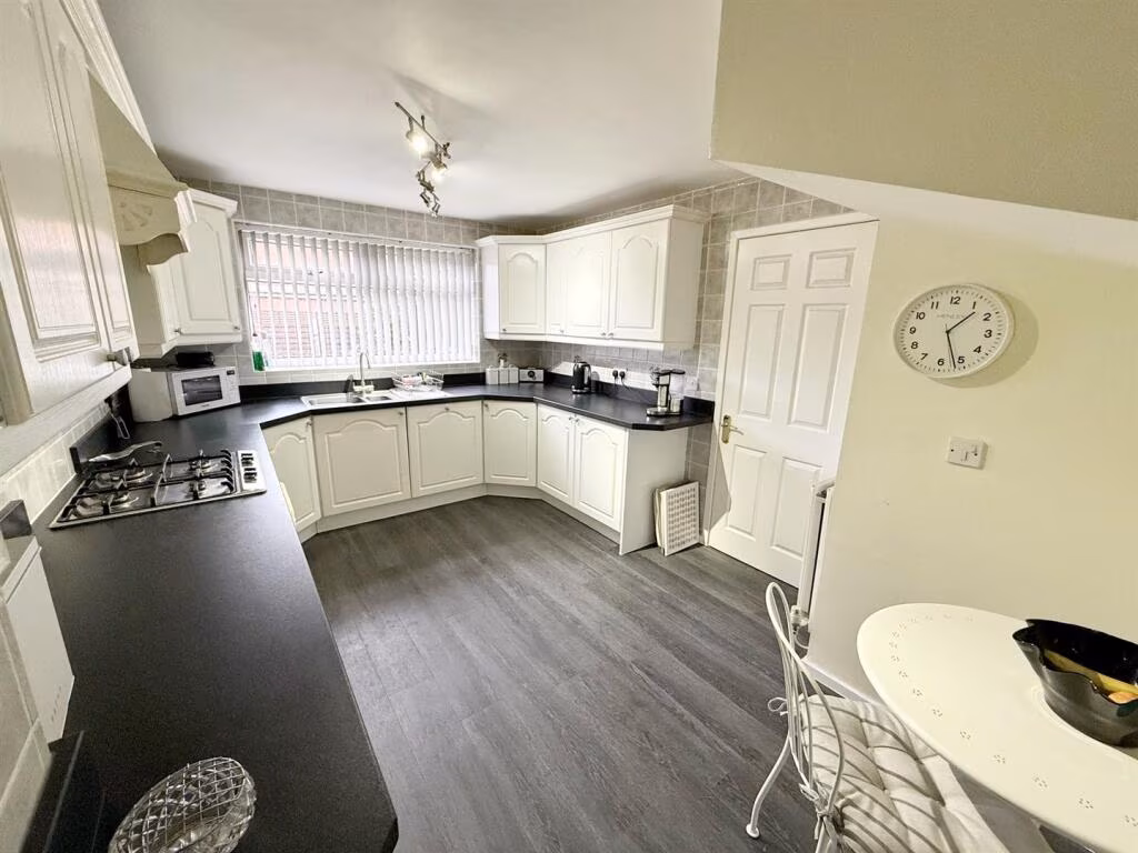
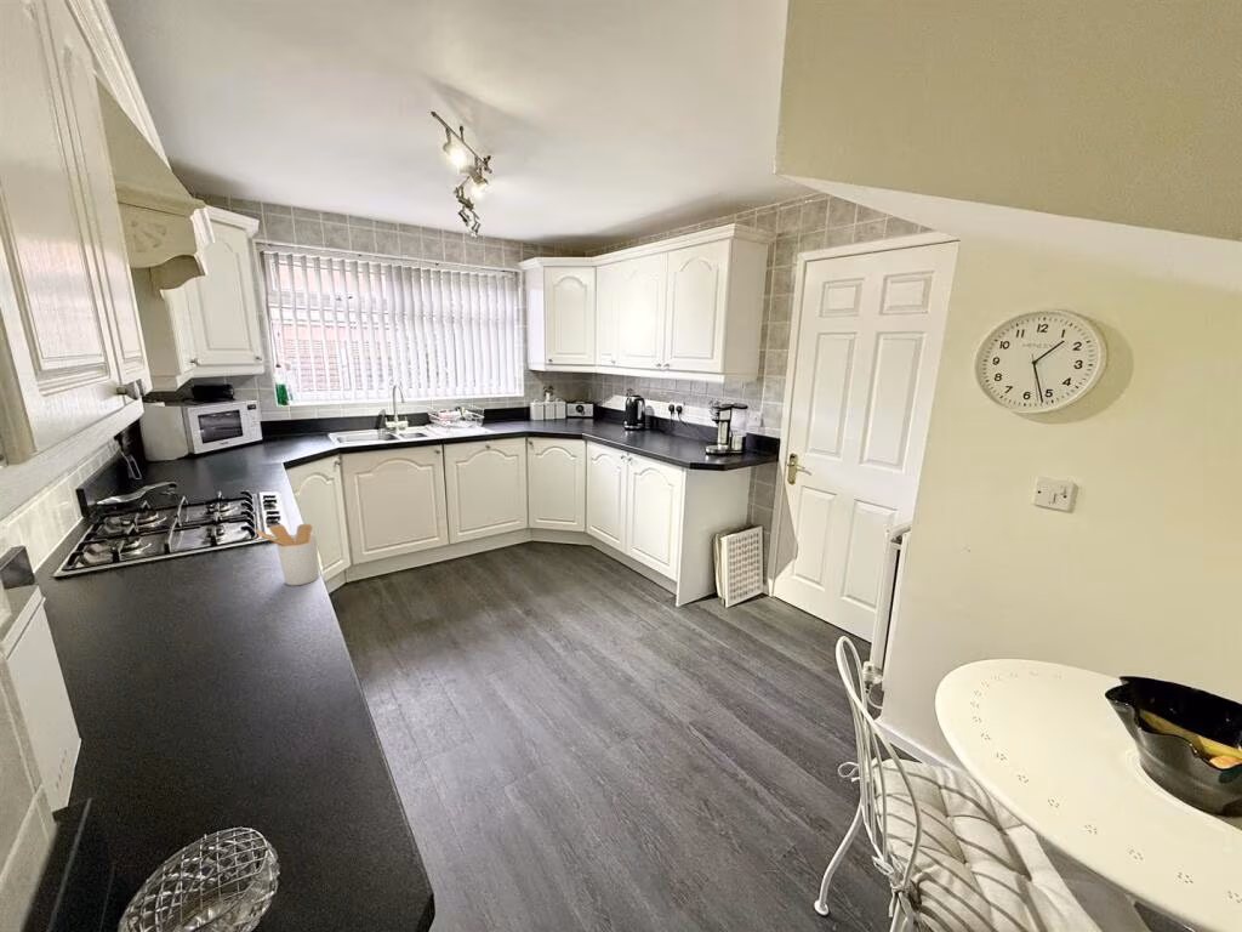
+ utensil holder [255,523,320,586]
